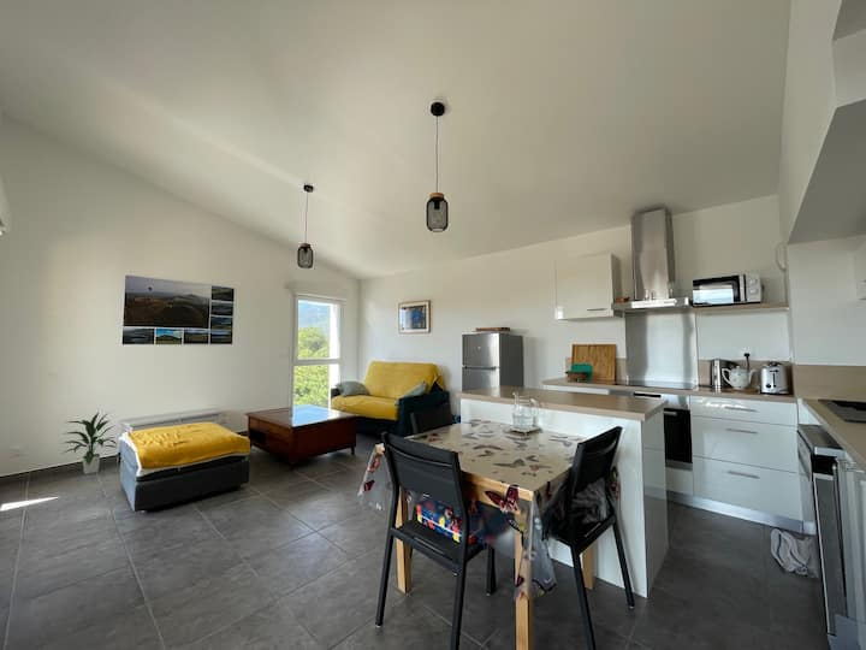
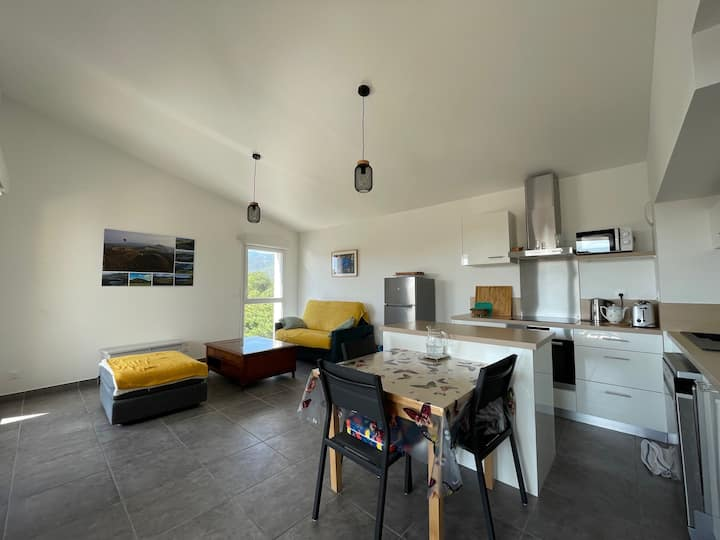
- indoor plant [59,412,118,475]
